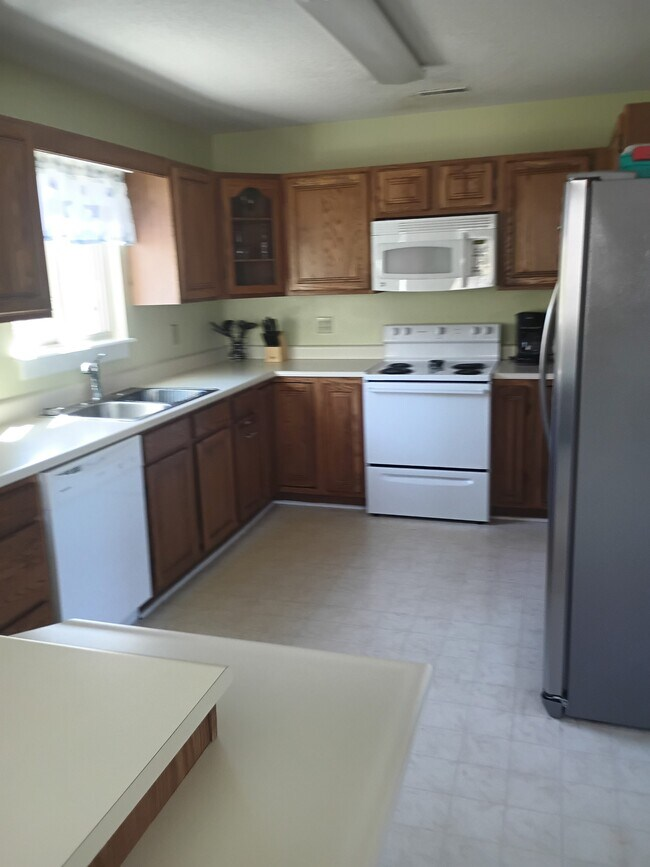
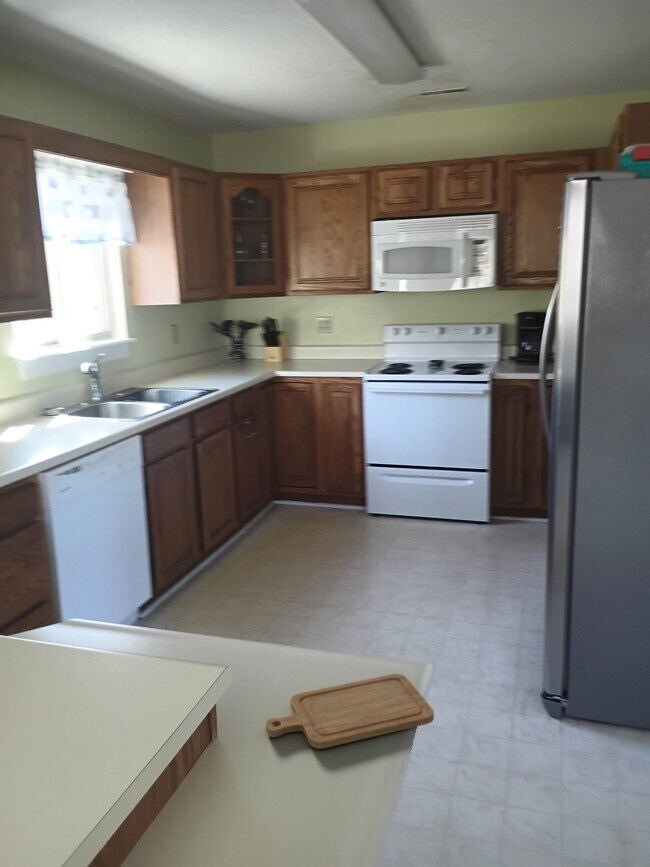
+ chopping board [265,673,435,750]
